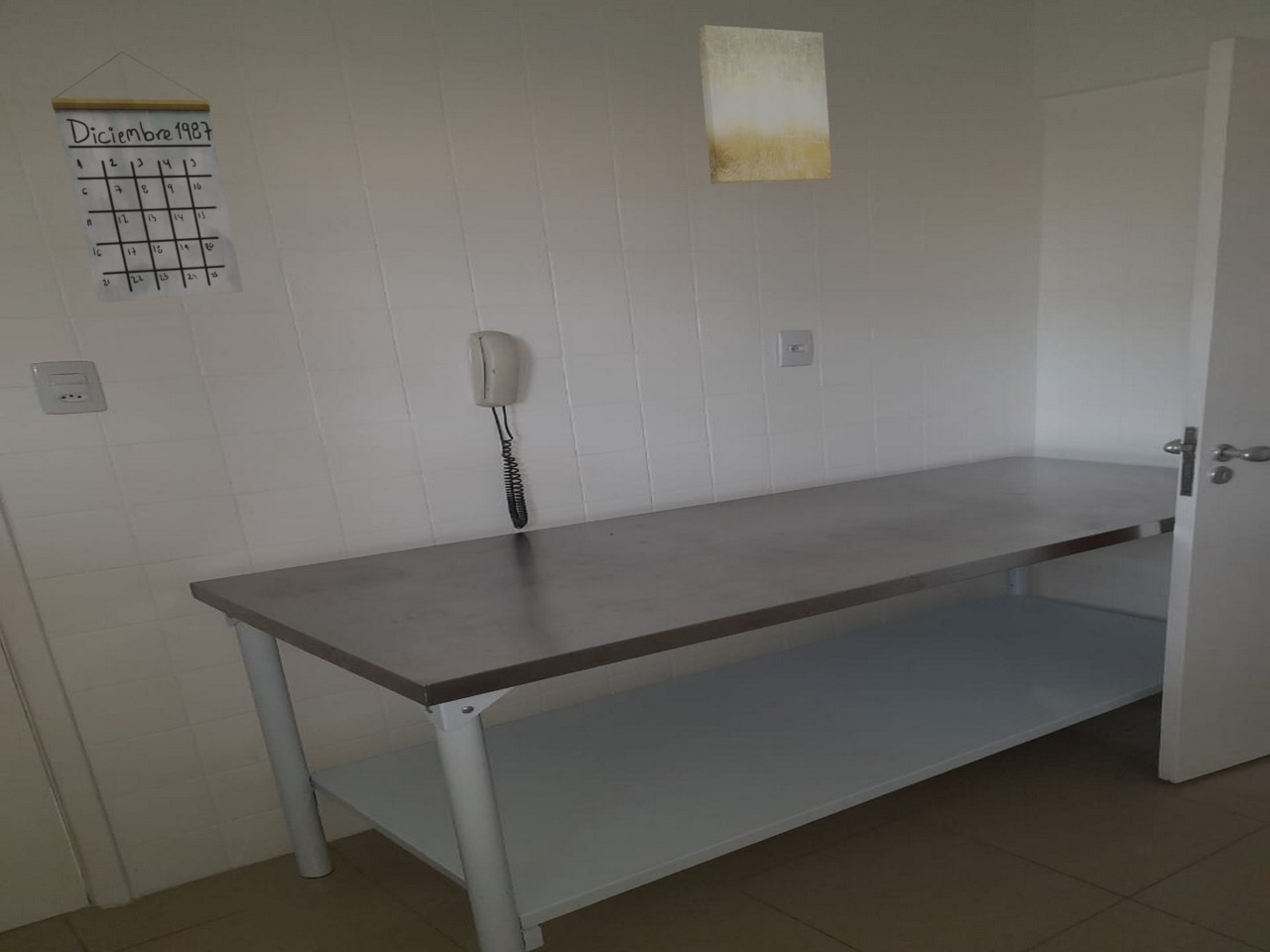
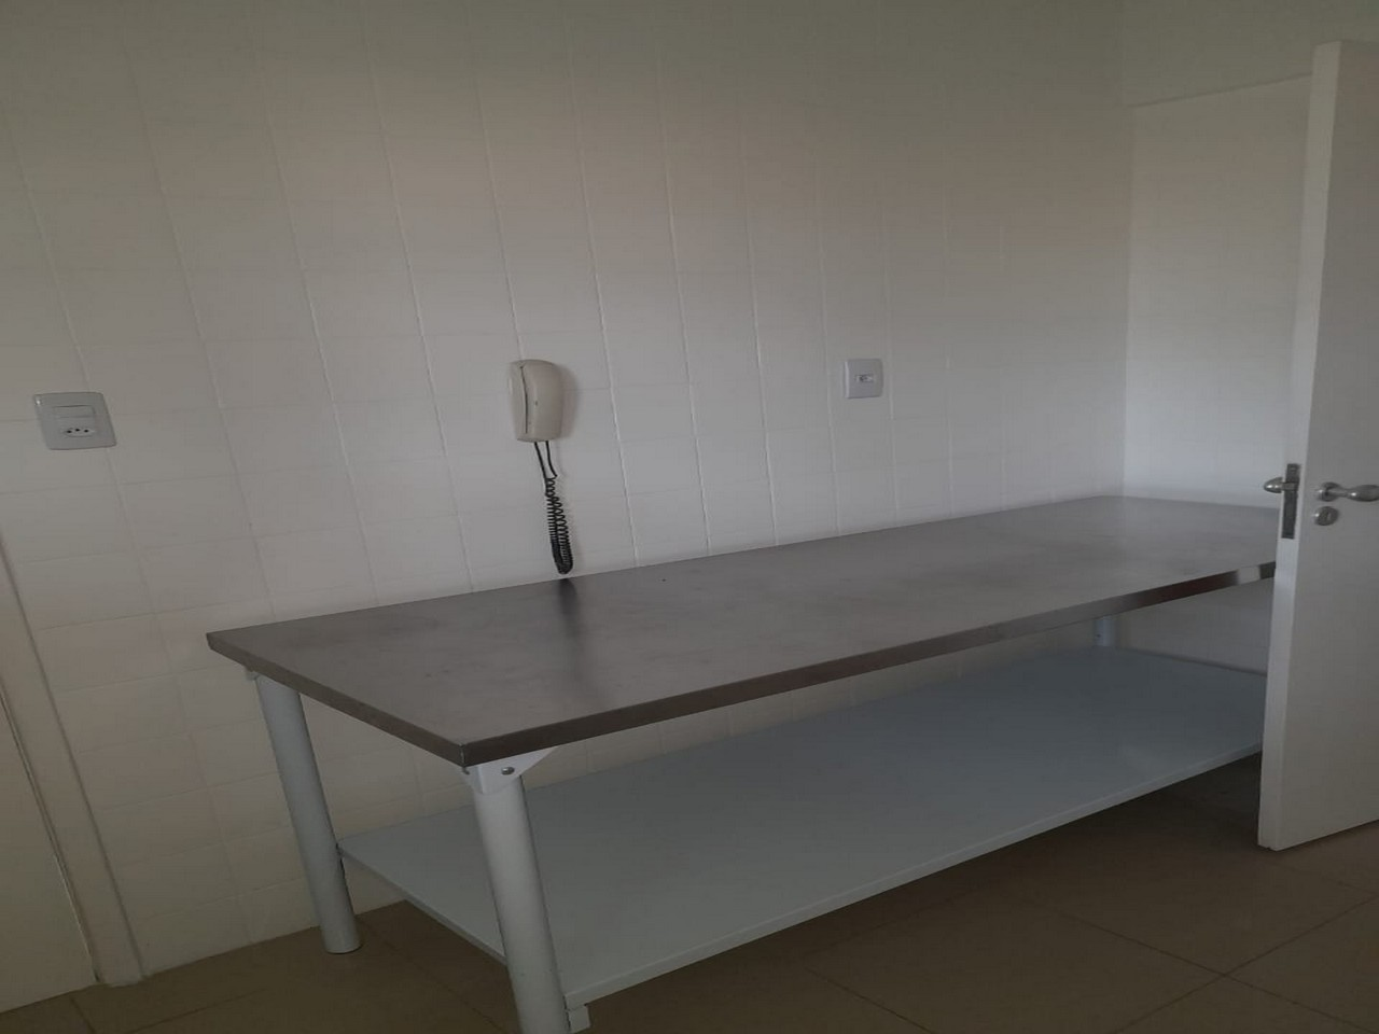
- wall art [697,24,832,185]
- calendar [50,51,244,303]
